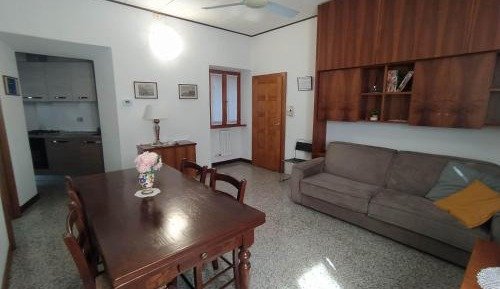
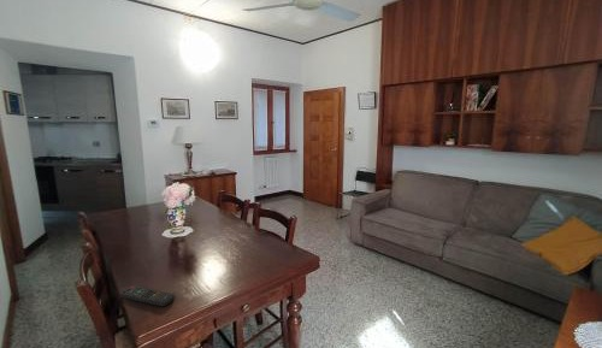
+ remote control [119,284,176,307]
